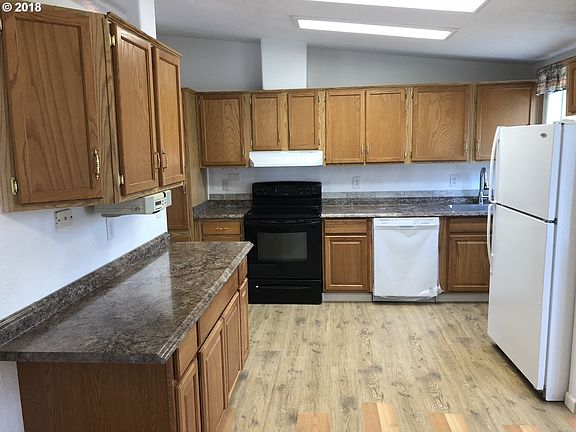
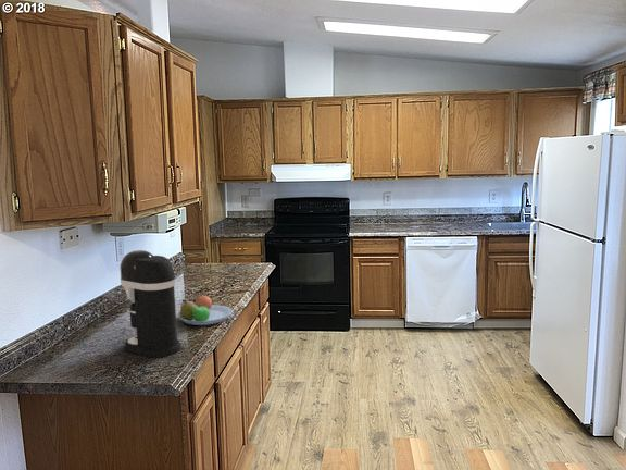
+ fruit bowl [176,294,234,326]
+ coffee maker [118,249,181,359]
